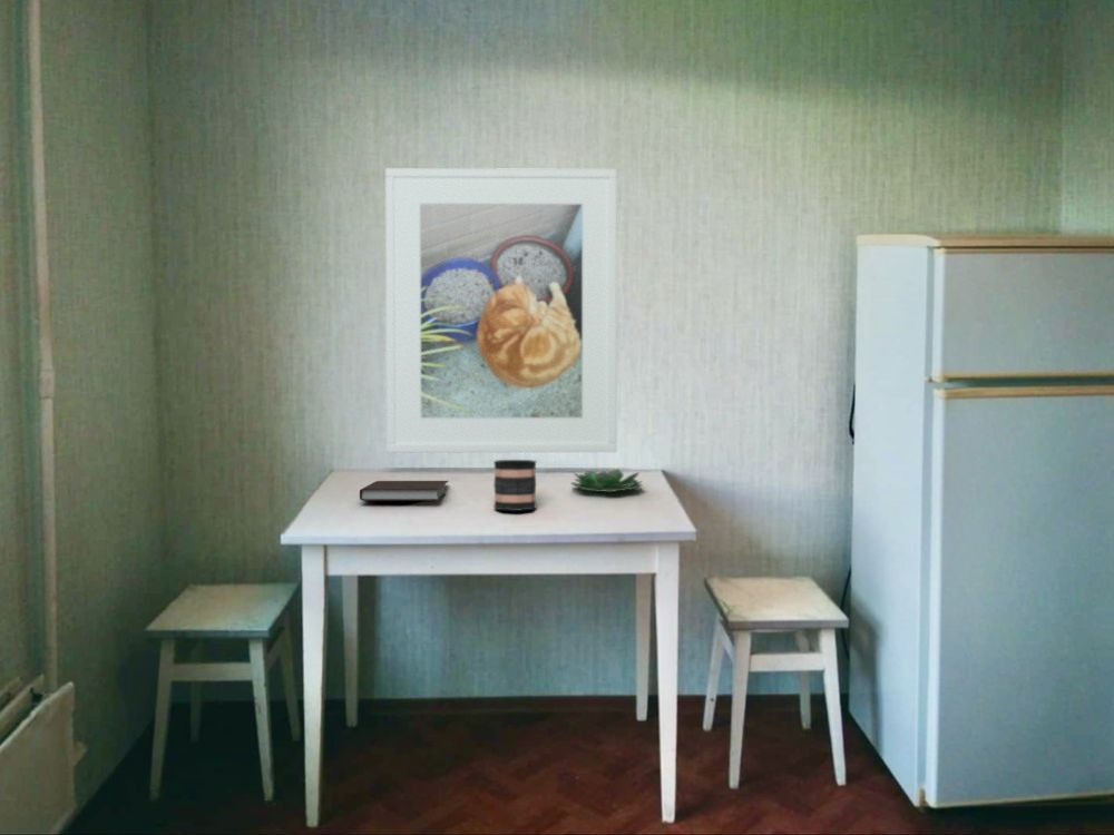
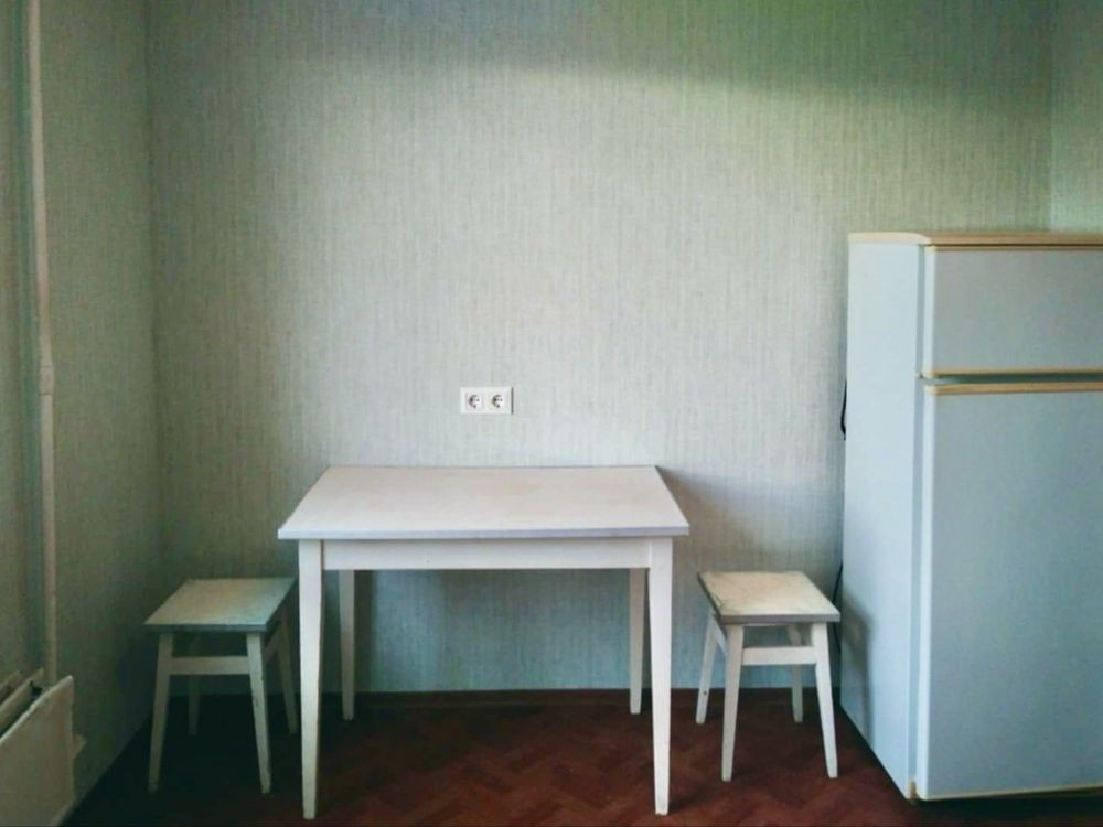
- mug [492,459,537,512]
- notebook [359,480,449,502]
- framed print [384,167,618,453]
- succulent plant [570,468,644,493]
